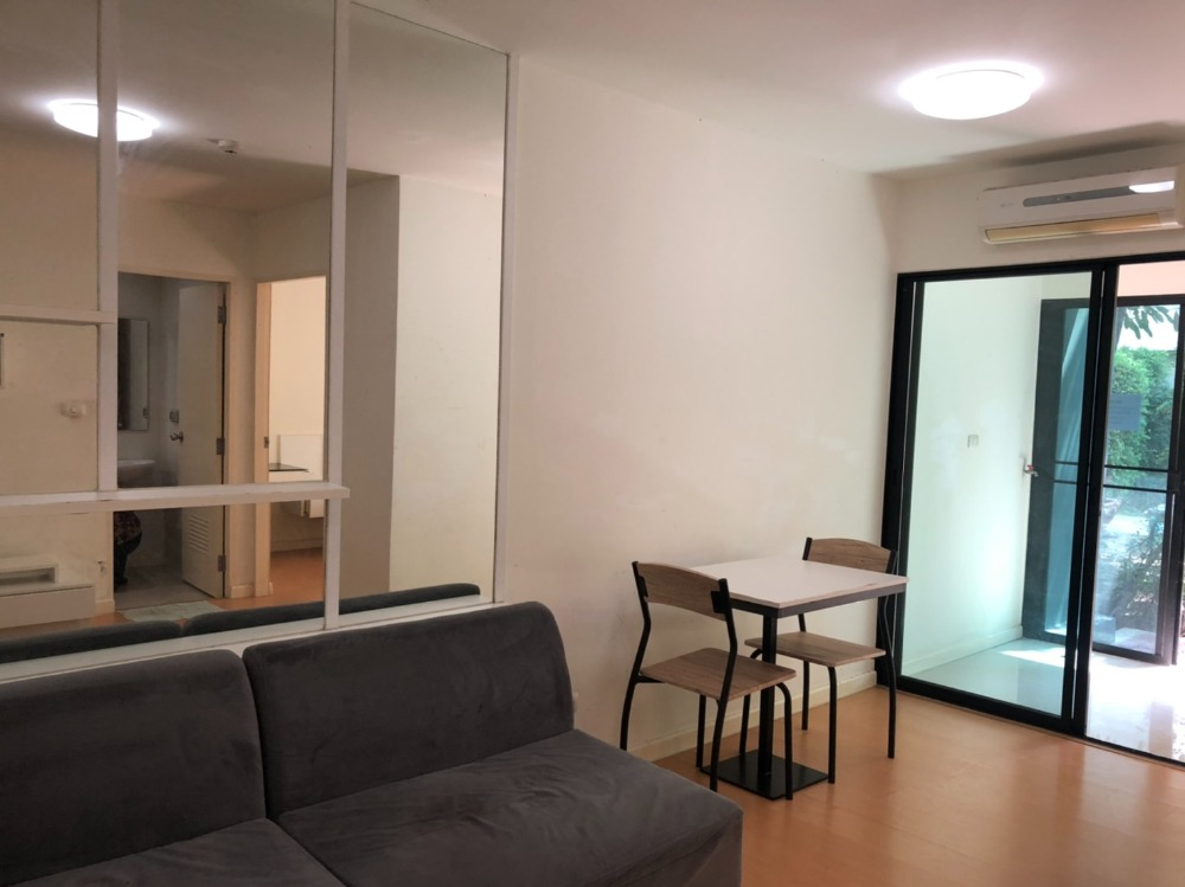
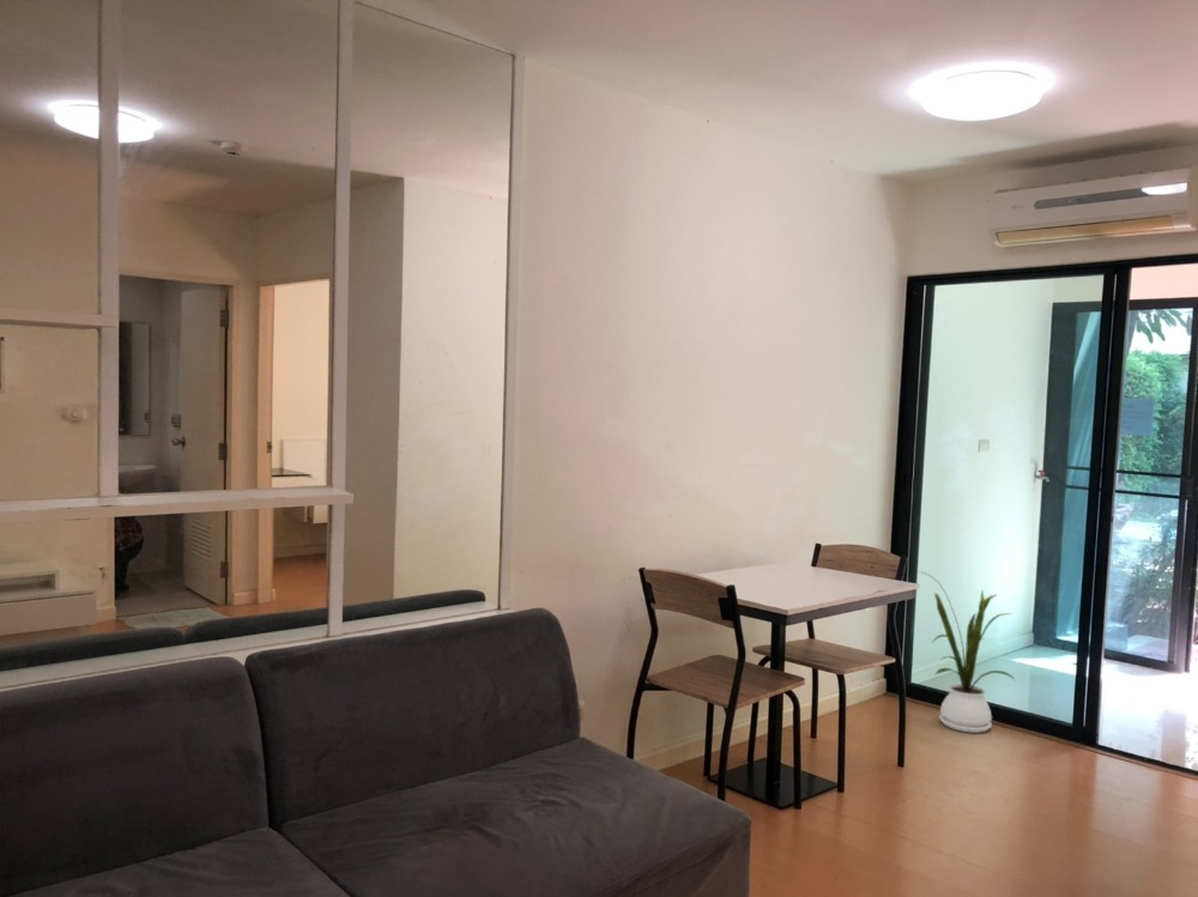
+ house plant [919,570,1017,734]
